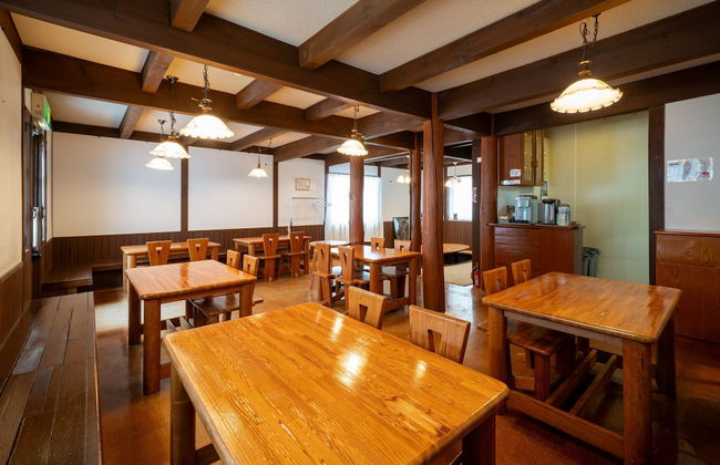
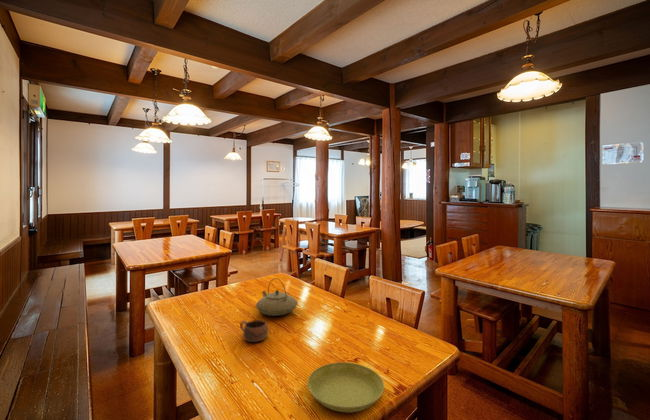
+ cup [239,319,269,343]
+ teapot [255,277,299,317]
+ saucer [307,361,385,413]
